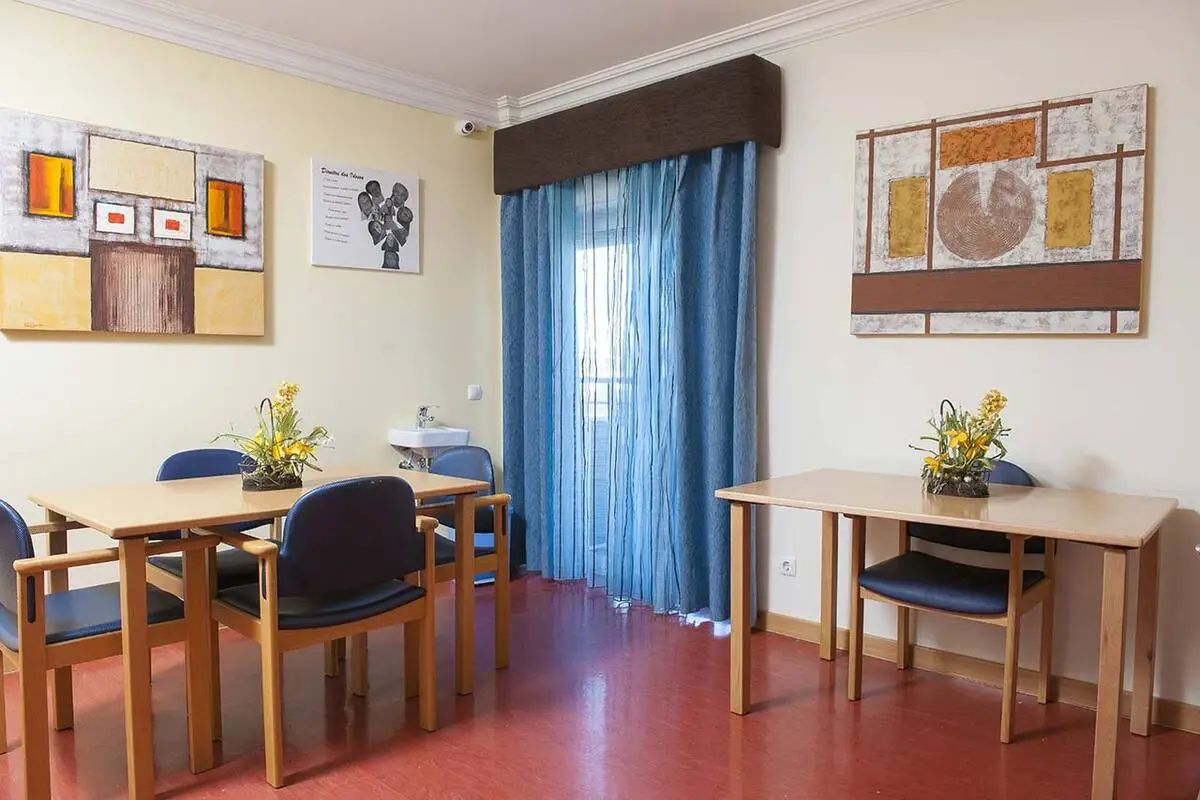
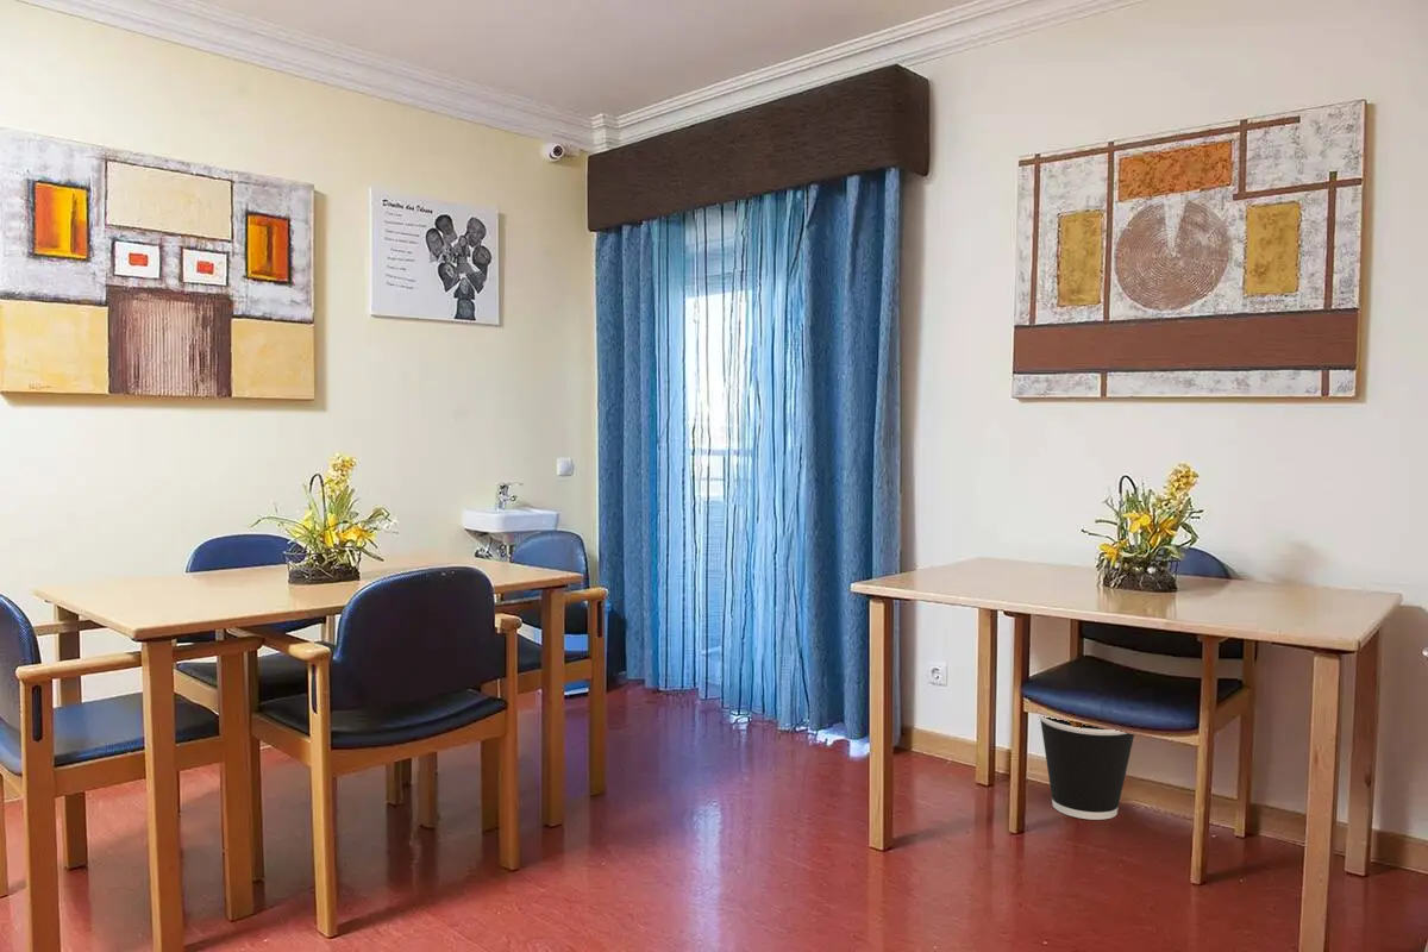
+ wastebasket [1036,714,1135,821]
